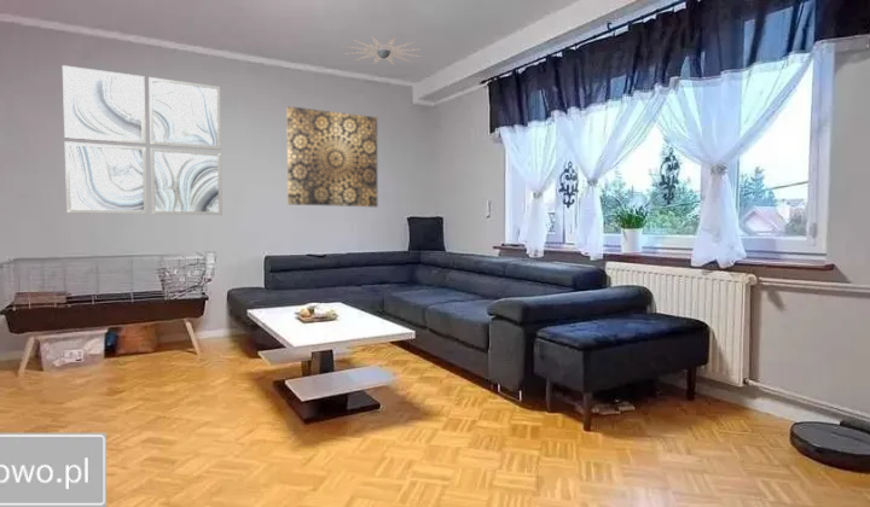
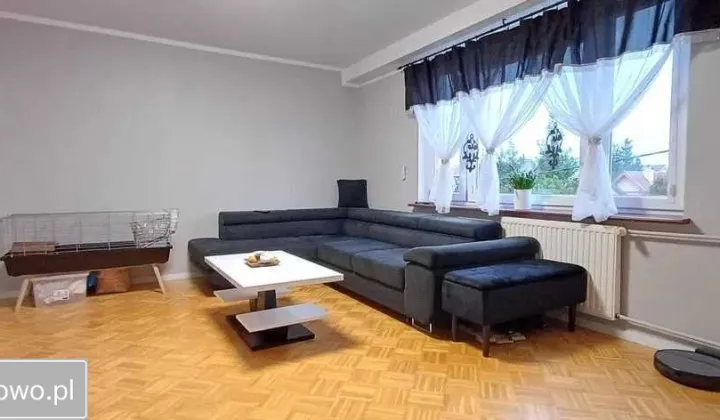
- wall art [285,105,378,208]
- wall art [62,64,224,216]
- ceiling light [342,34,423,66]
